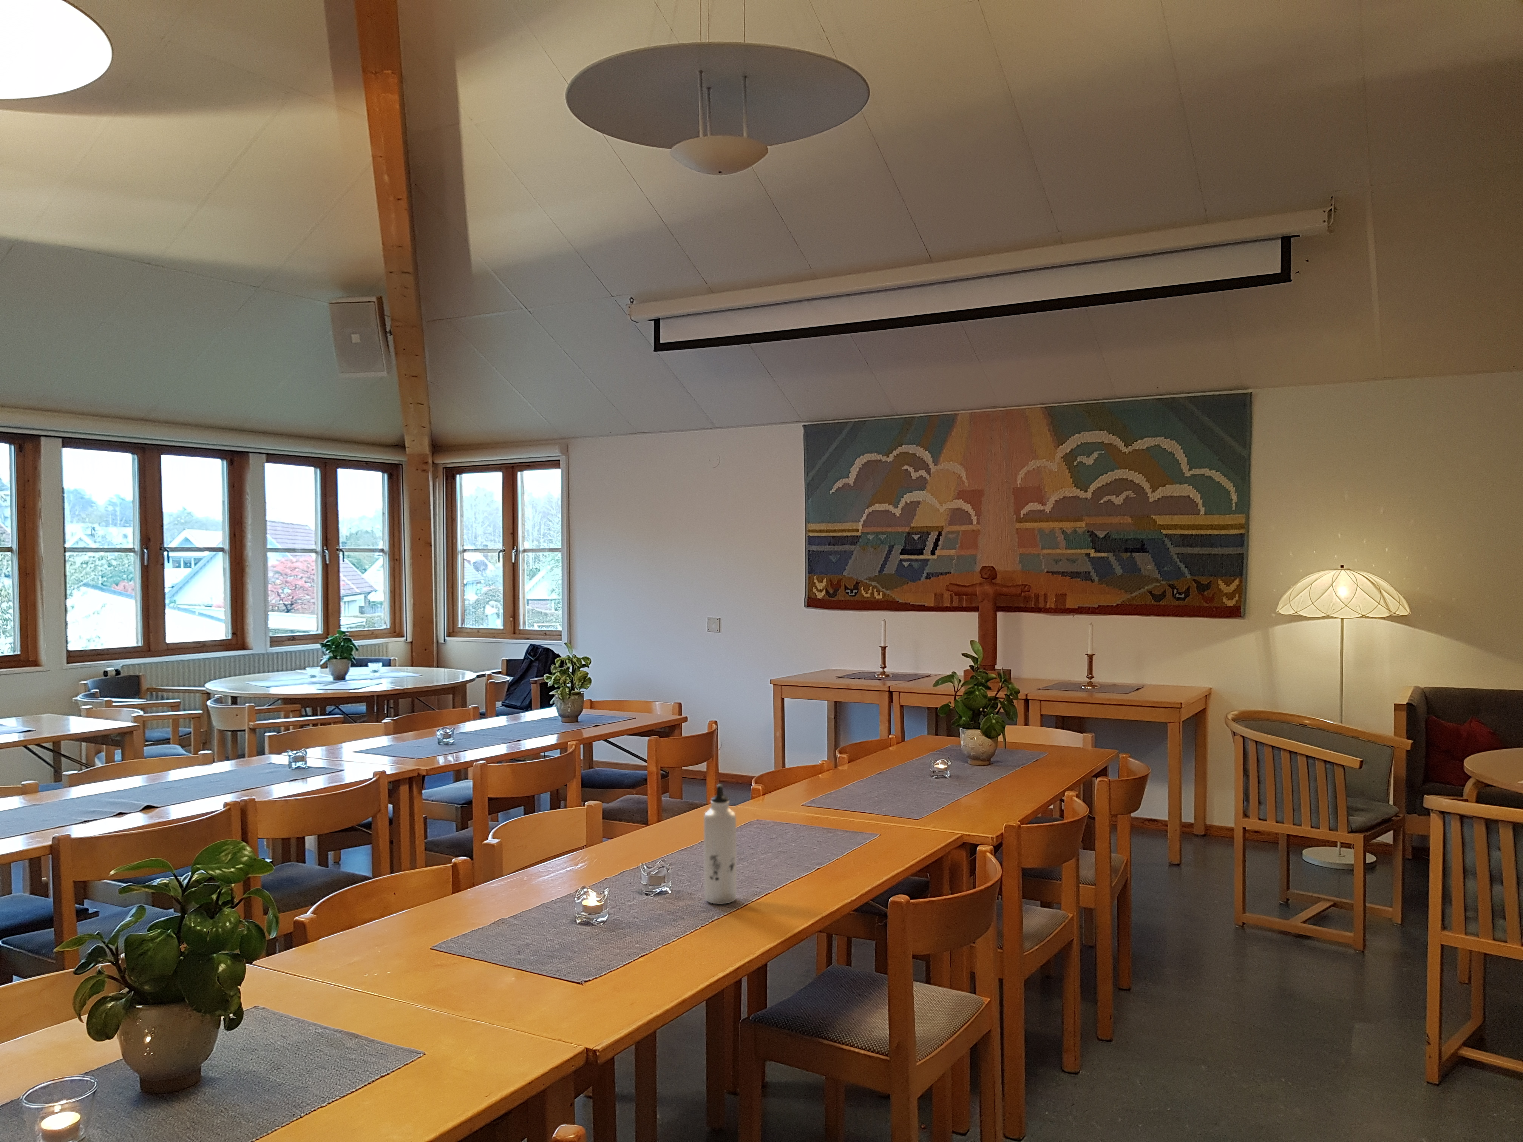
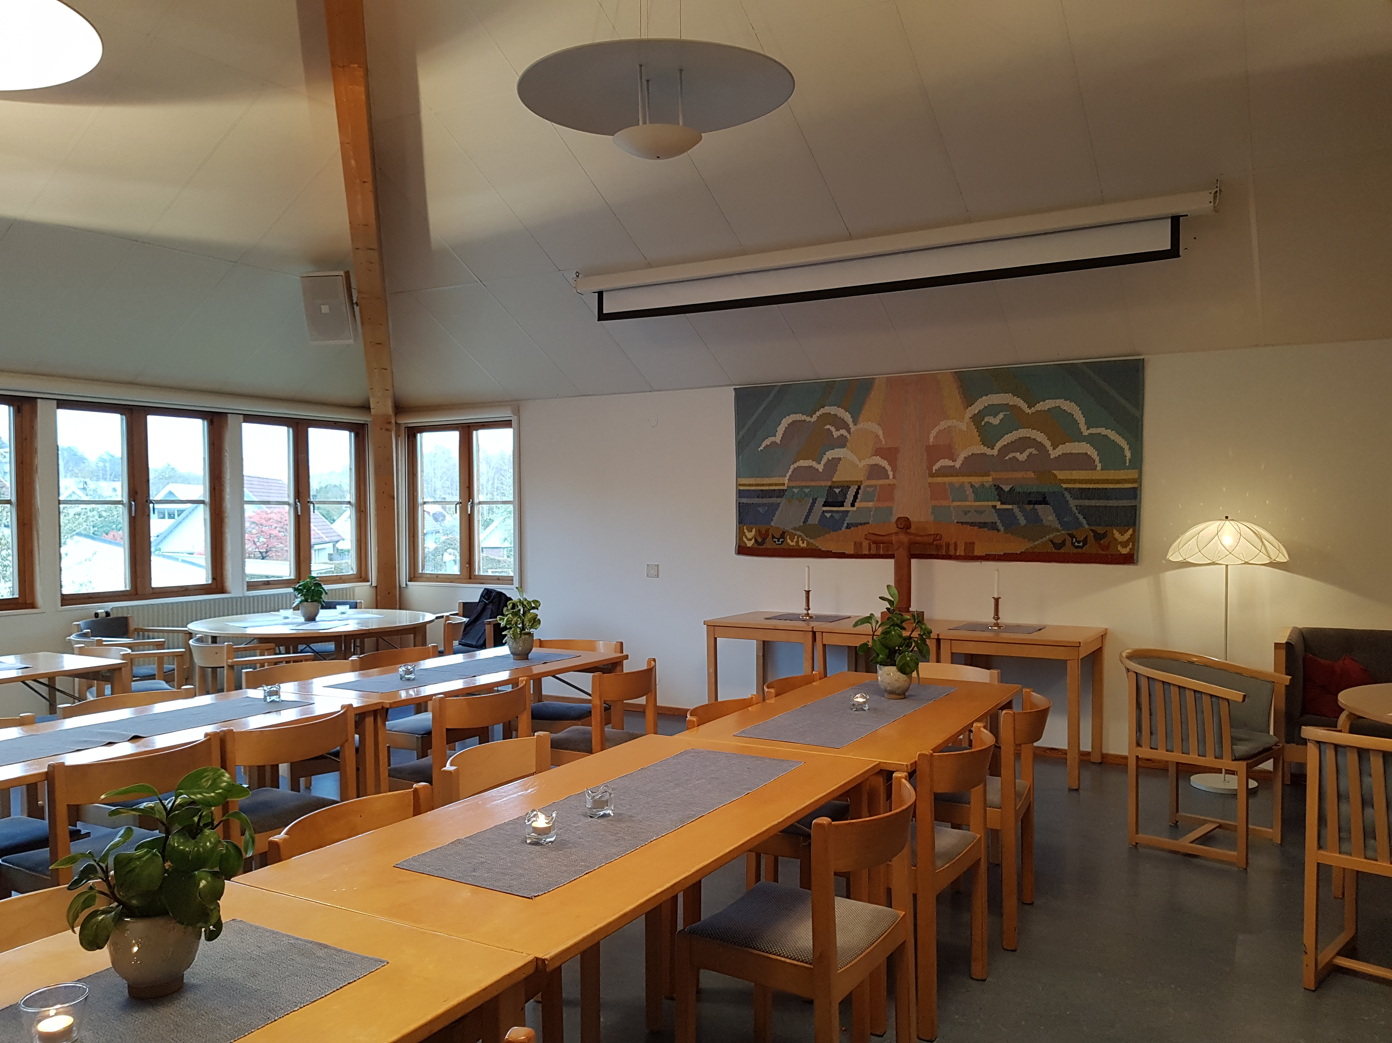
- water bottle [704,783,738,904]
